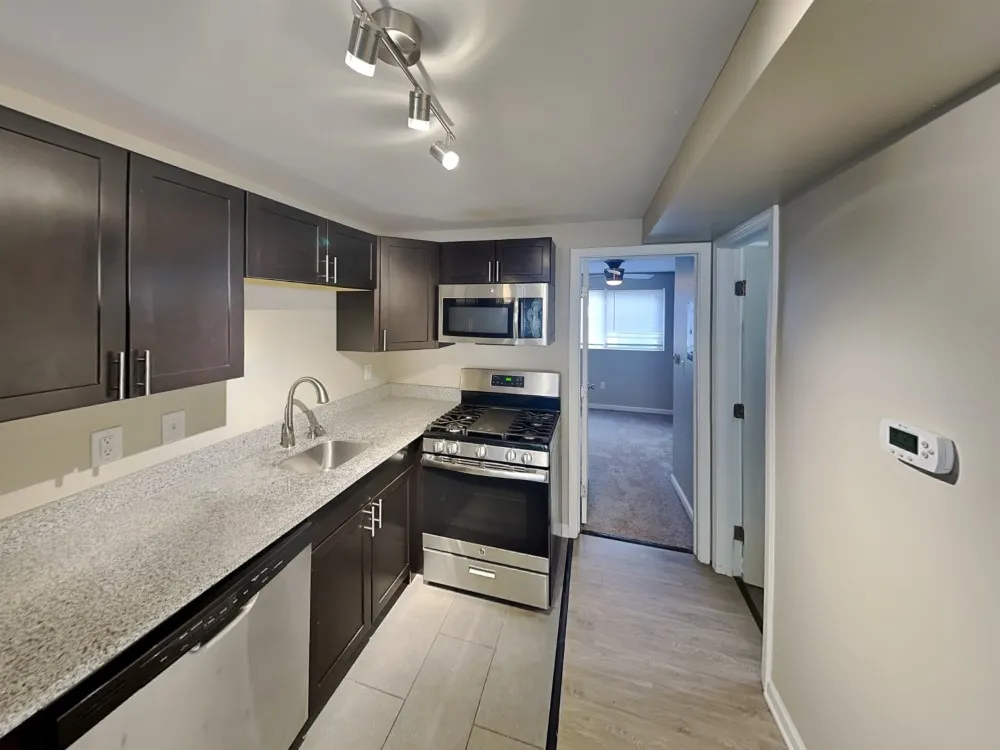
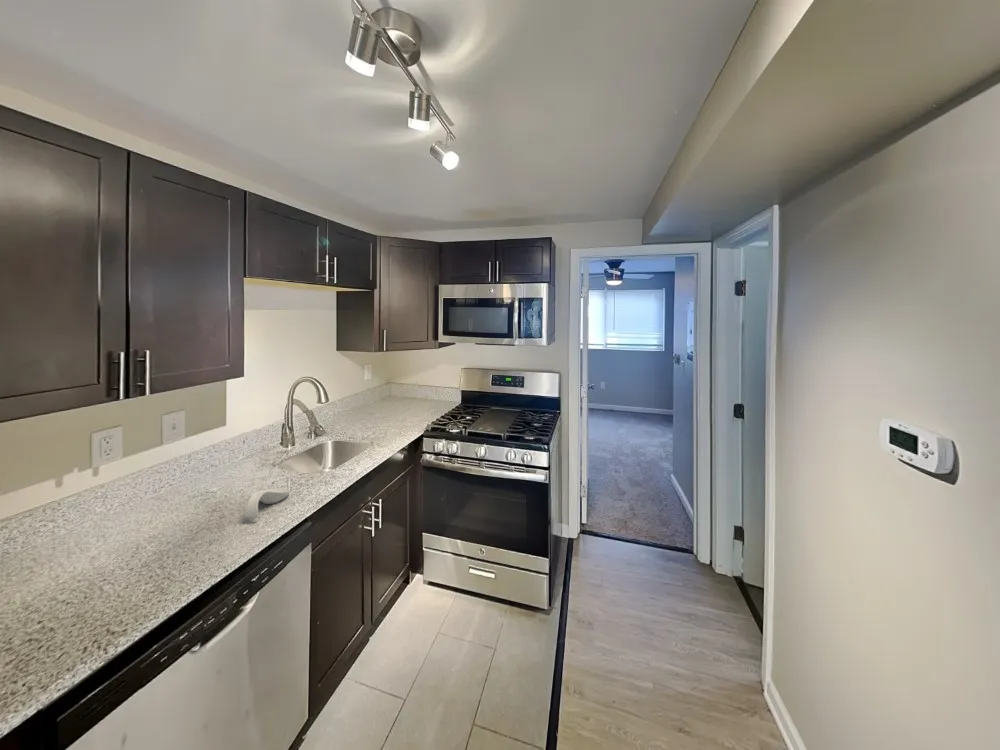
+ spoon rest [243,487,291,519]
